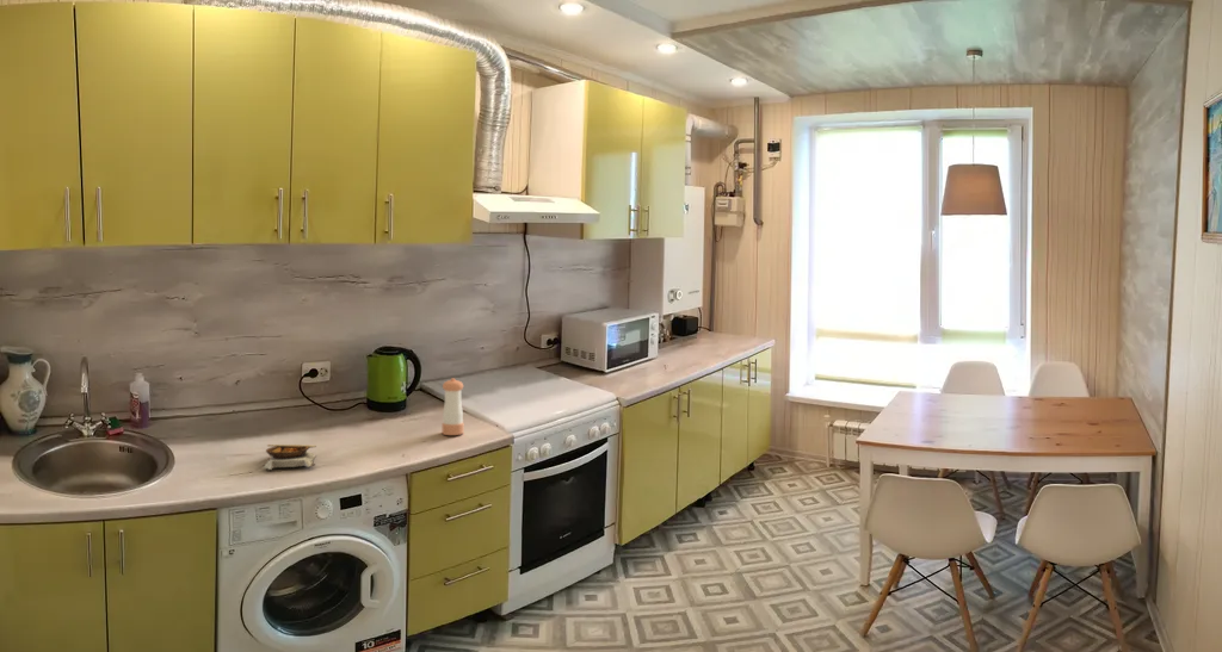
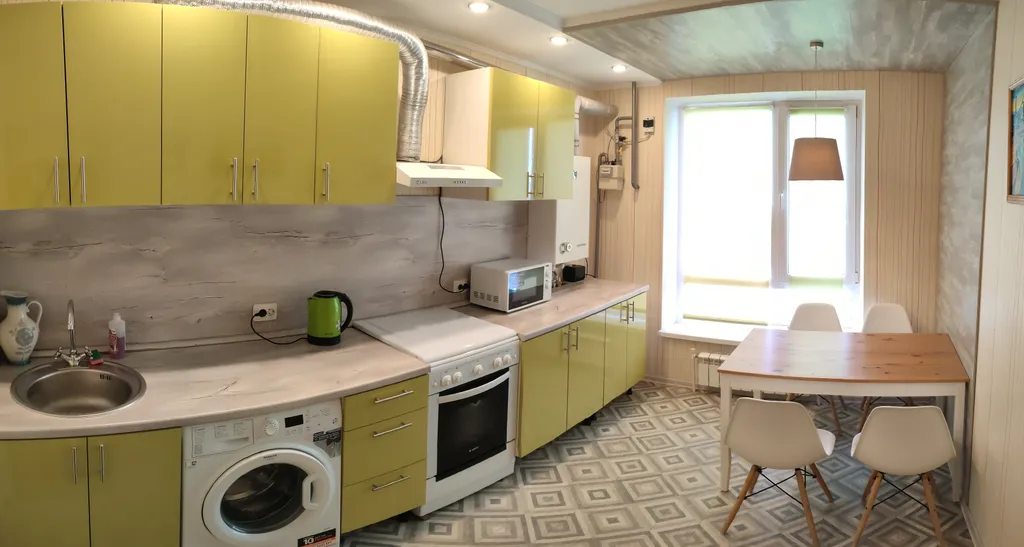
- pepper shaker [442,377,464,436]
- soup bowl [261,443,317,471]
